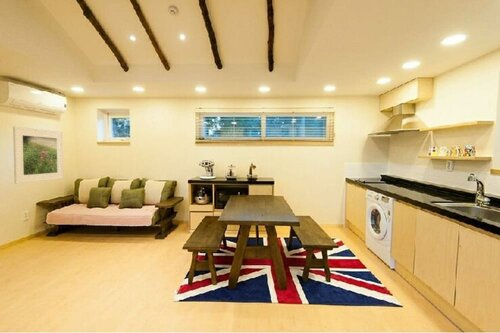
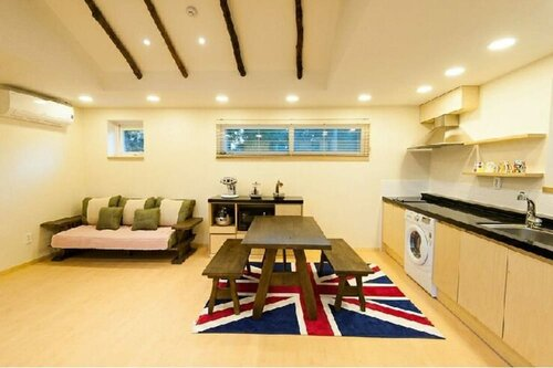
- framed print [12,125,64,185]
